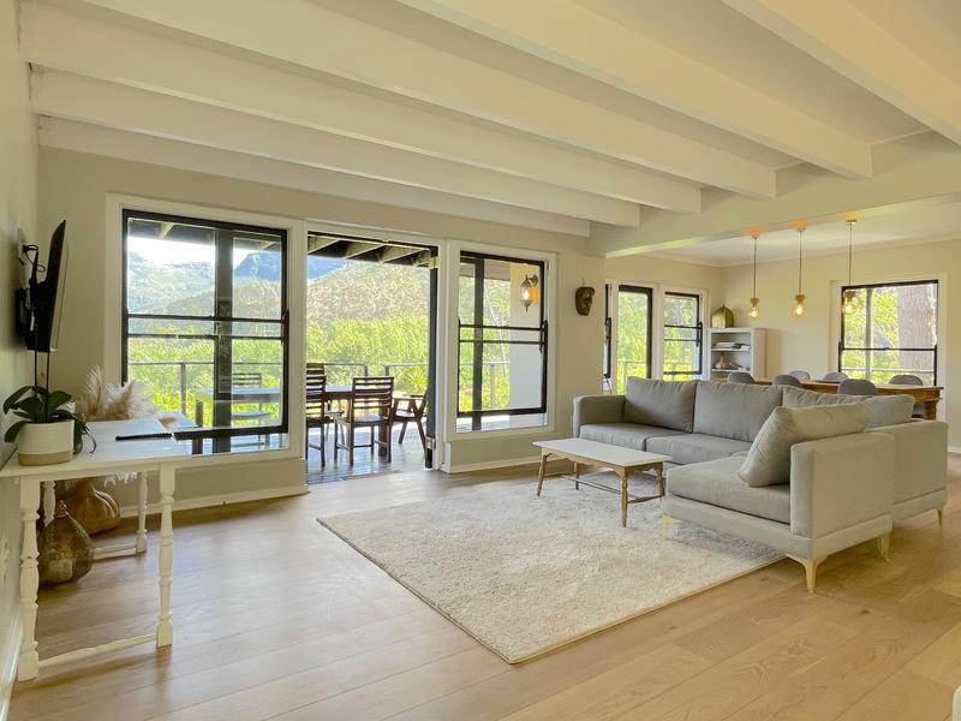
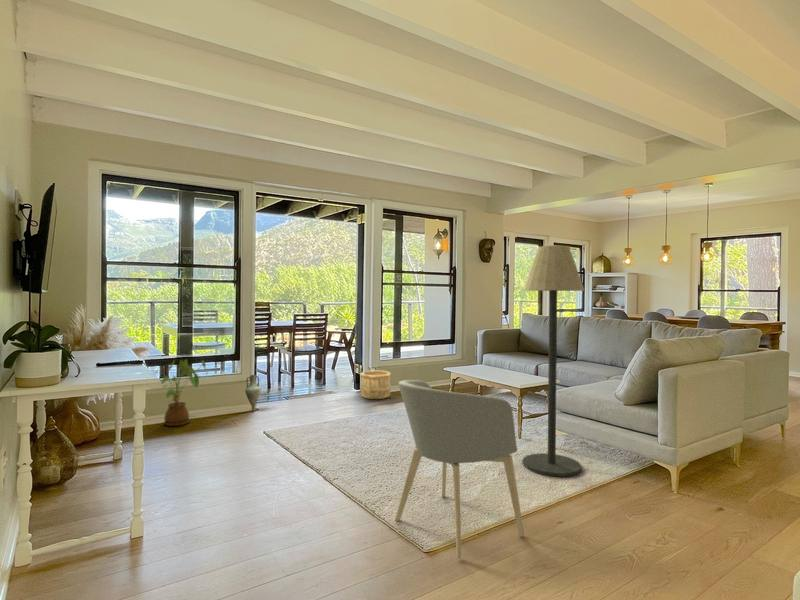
+ wooden bucket [359,369,392,400]
+ house plant [155,358,209,427]
+ floor lamp [521,245,585,478]
+ vase [244,374,262,412]
+ armchair [394,379,525,560]
